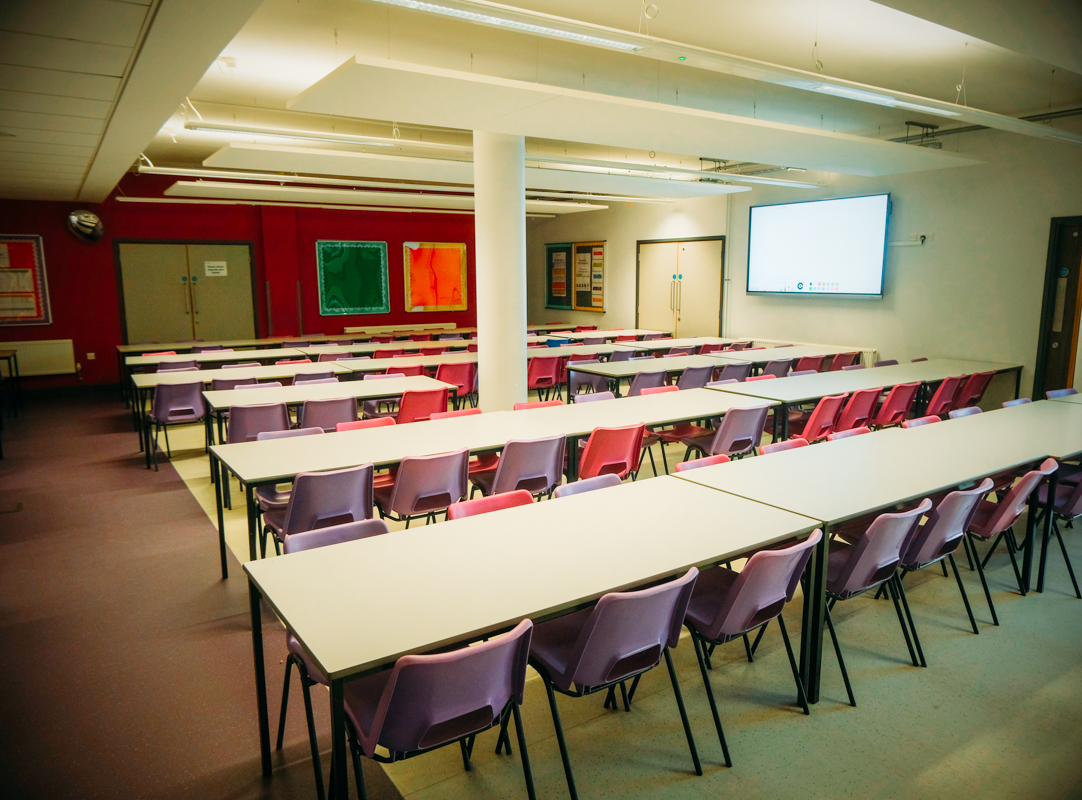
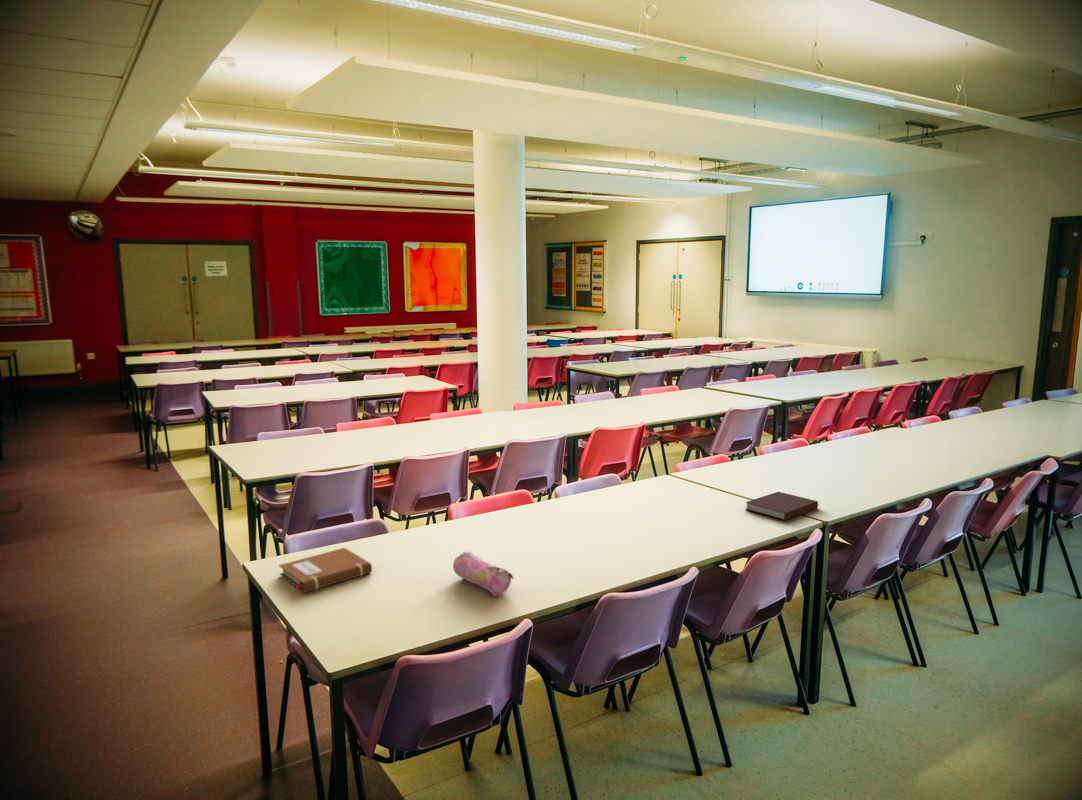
+ notebook [745,491,819,521]
+ pencil case [452,551,515,597]
+ notebook [278,547,373,594]
